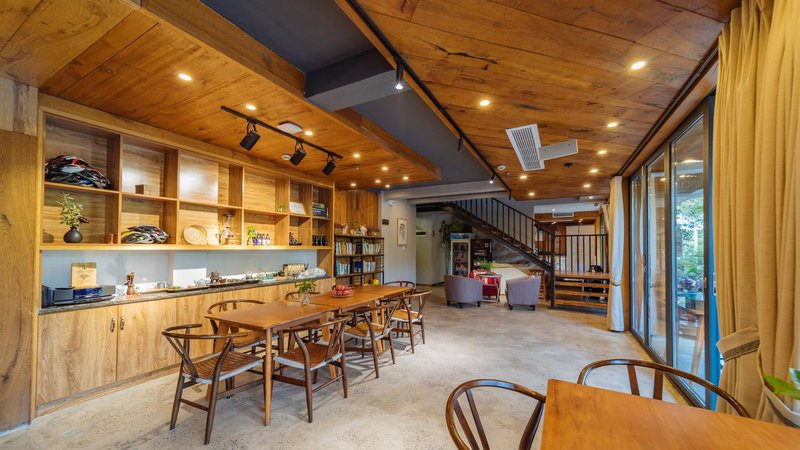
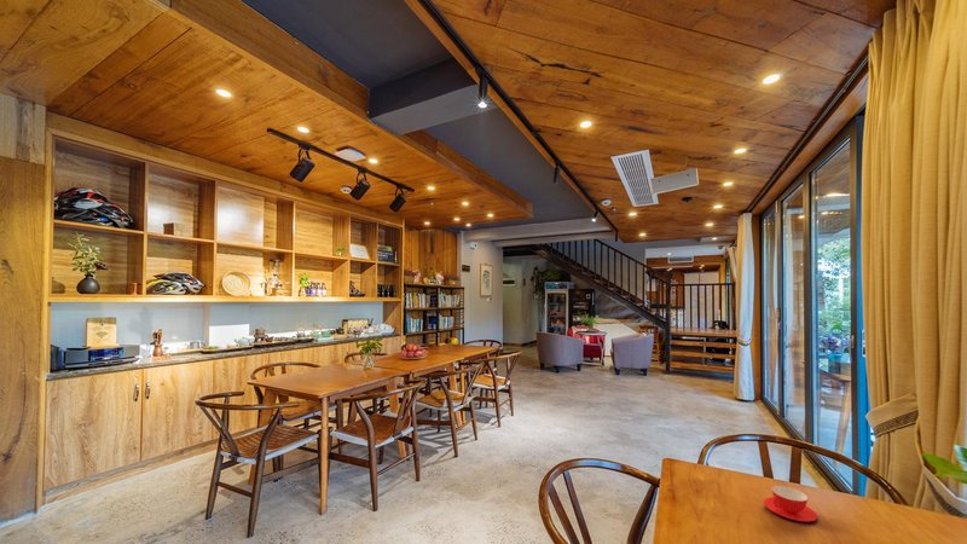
+ teacup [763,485,818,523]
